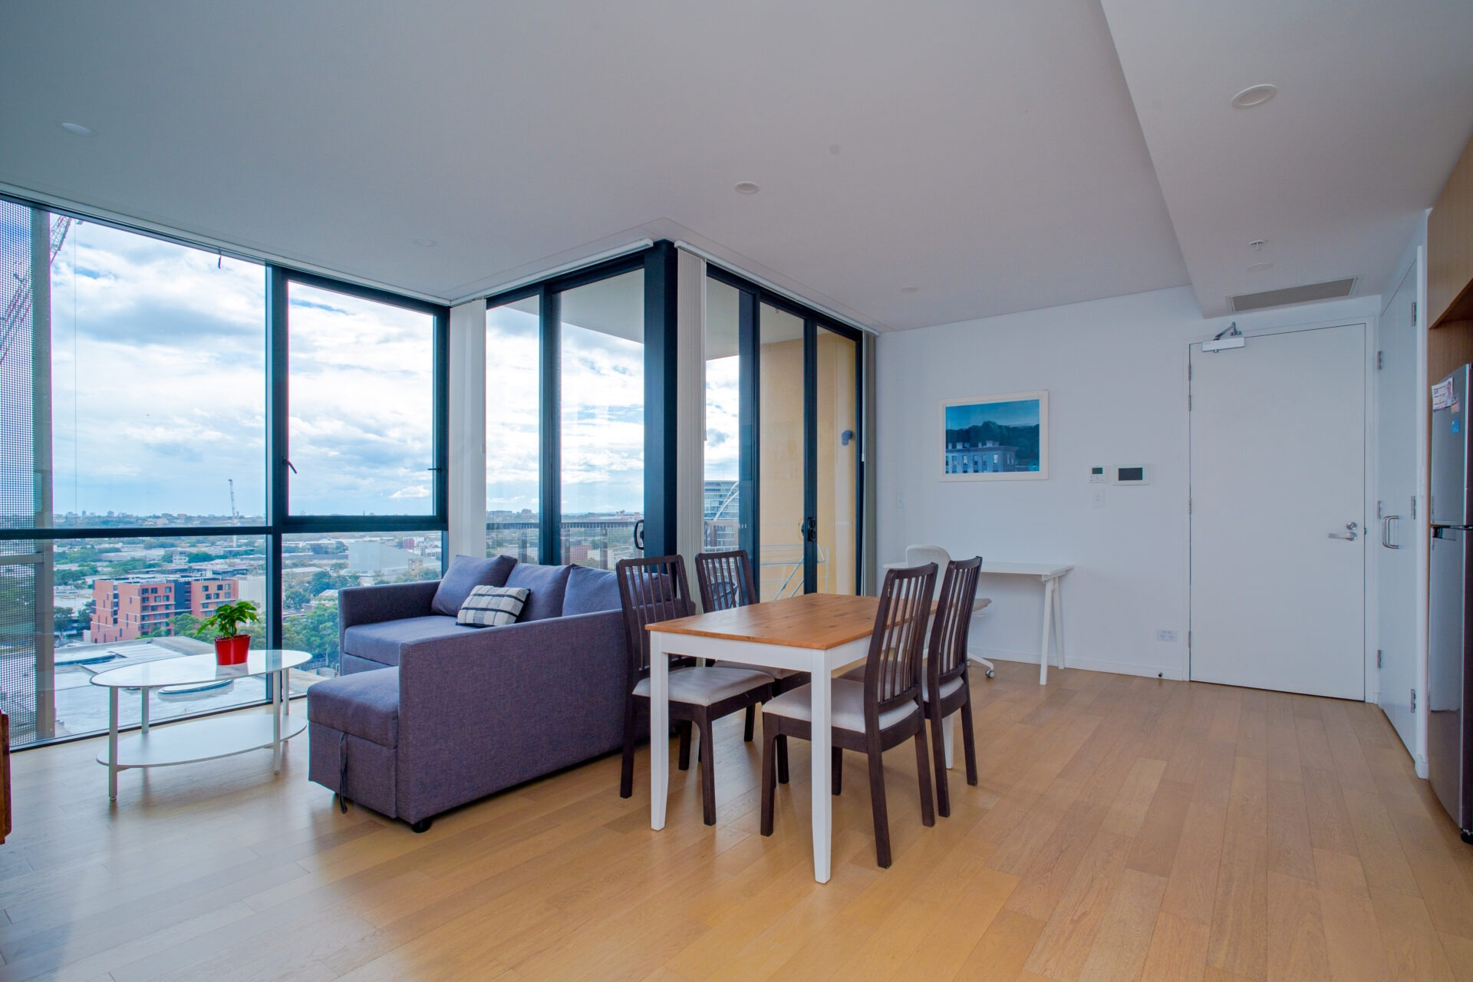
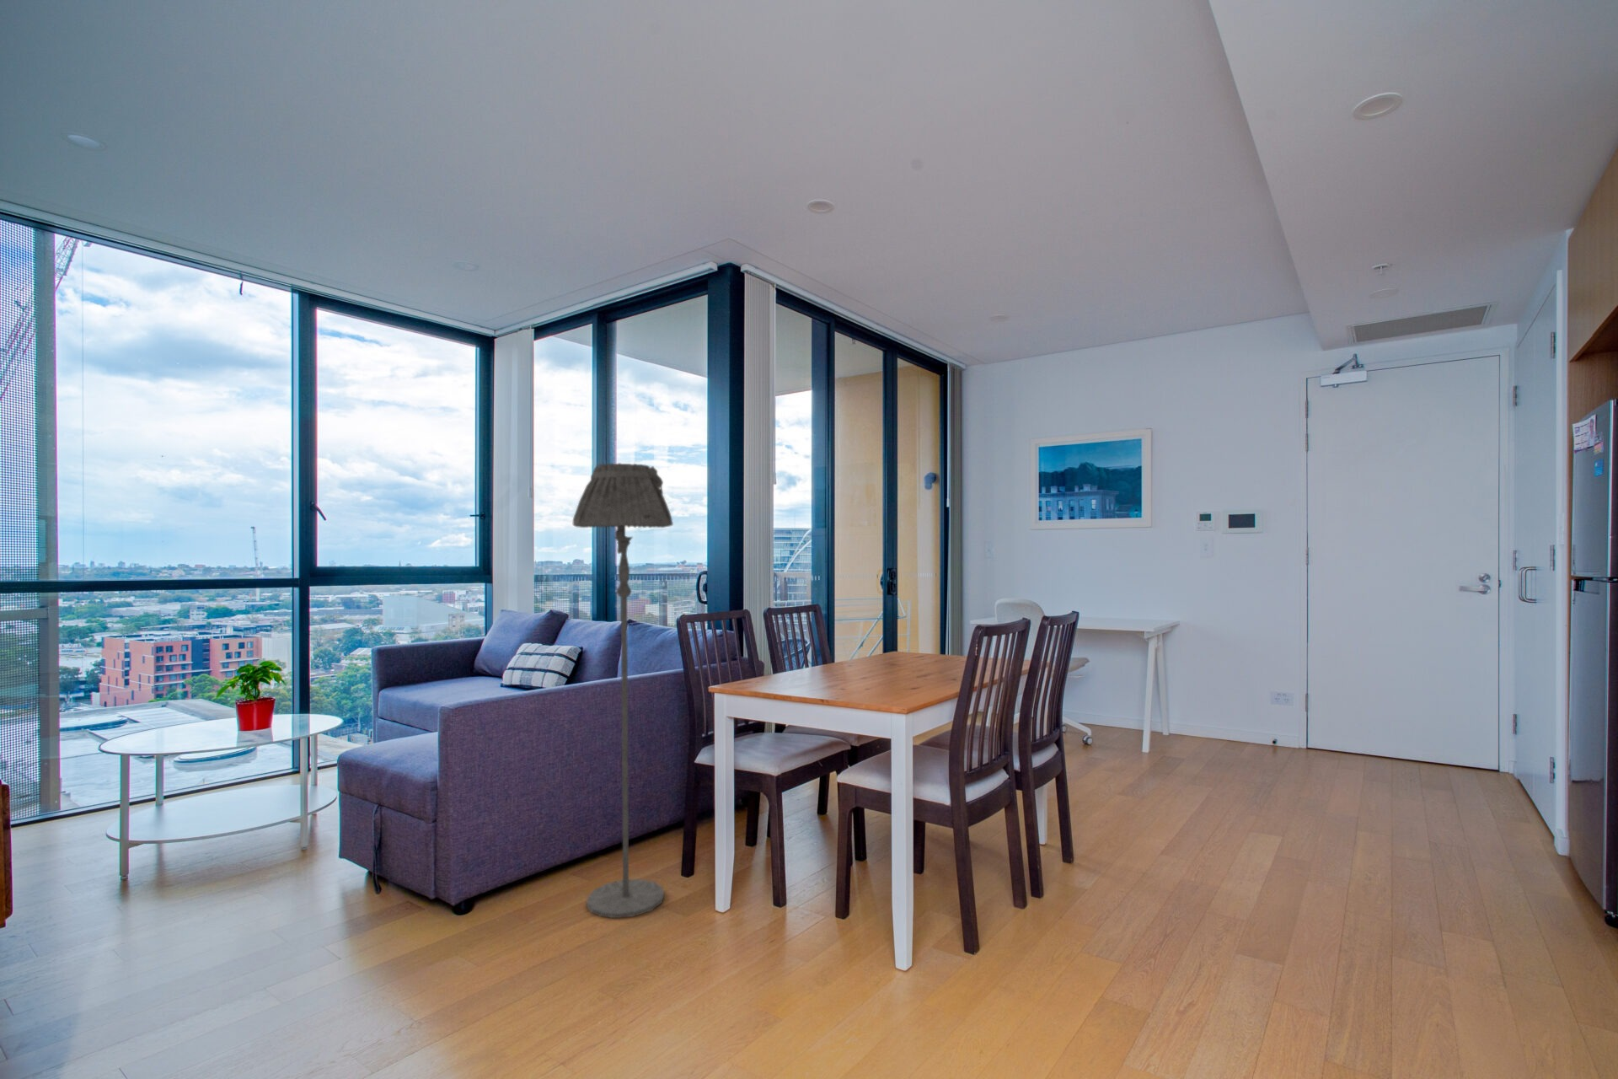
+ floor lamp [572,462,674,919]
